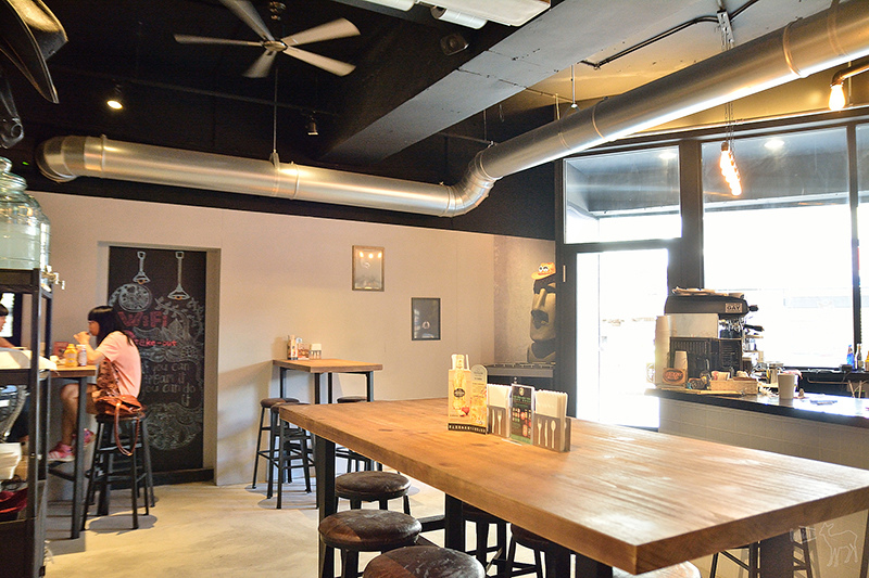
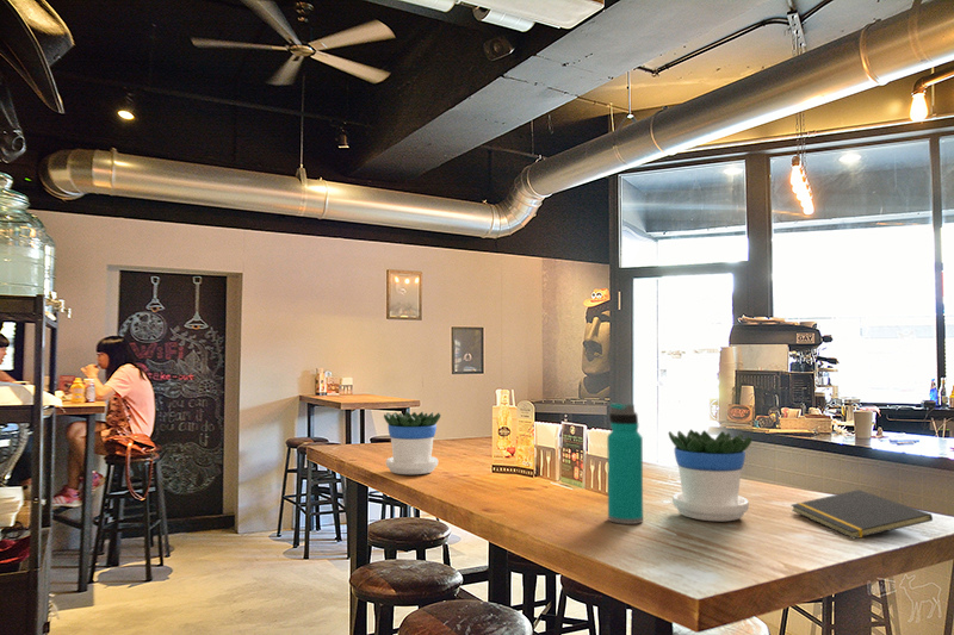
+ flowerpot [668,429,754,522]
+ water bottle [606,401,644,525]
+ notepad [791,488,934,540]
+ flowerpot [383,411,441,475]
